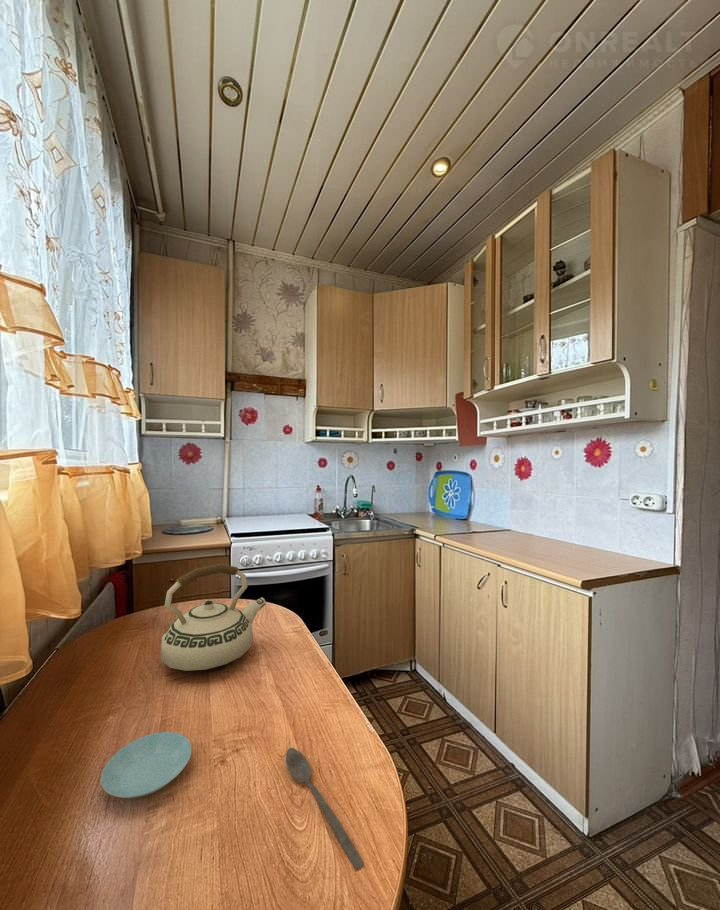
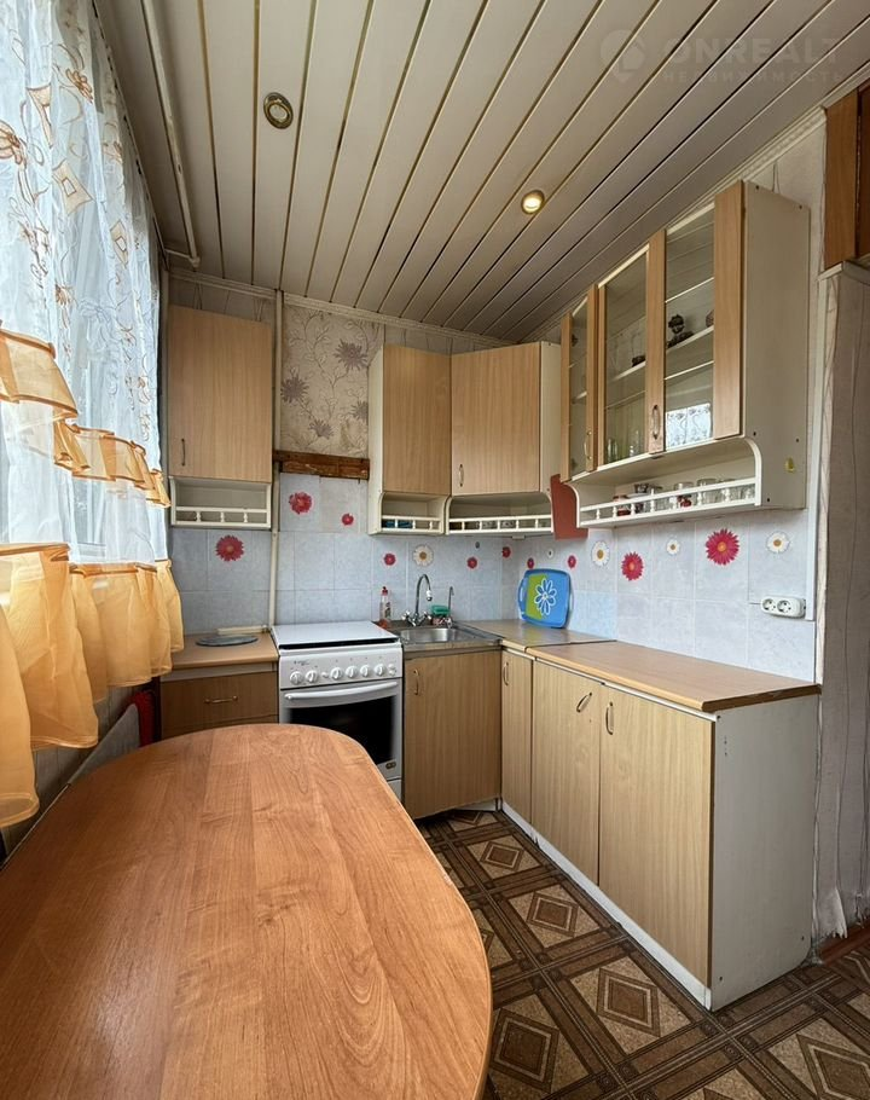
- saucer [100,731,192,799]
- spoon [285,747,365,871]
- teakettle [160,563,267,672]
